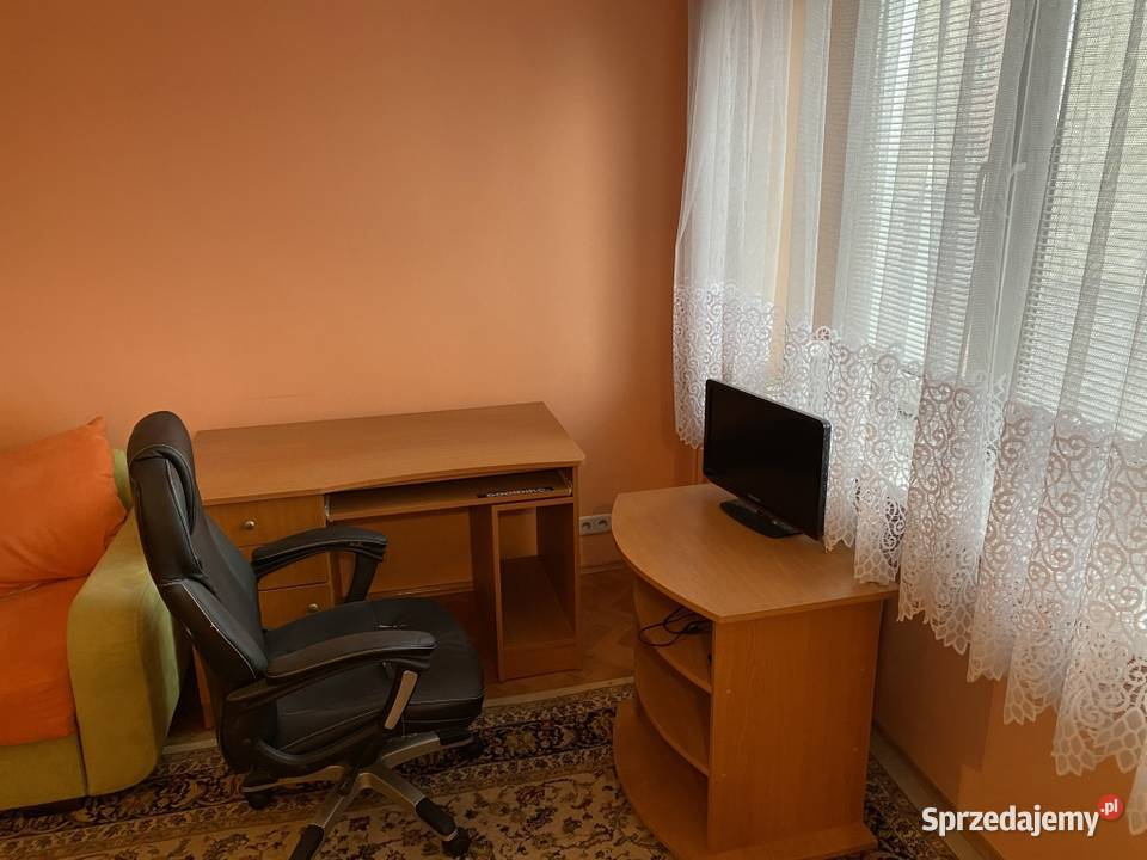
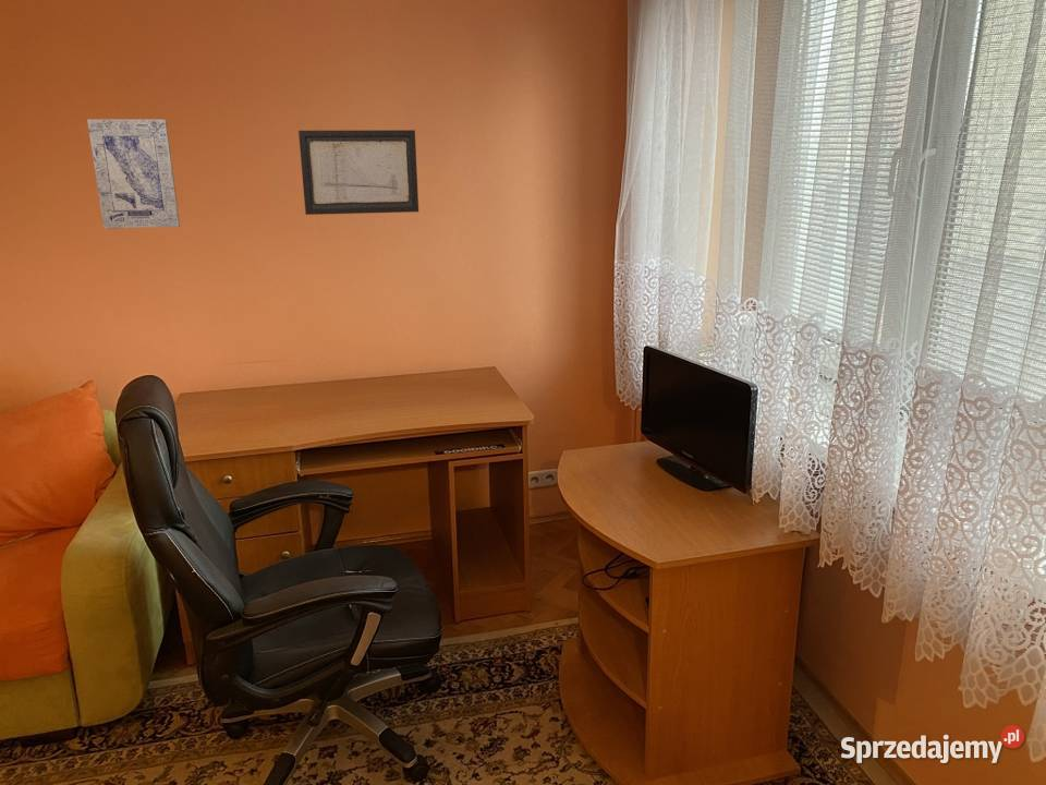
+ wall art [297,129,419,216]
+ wall art [86,119,181,230]
